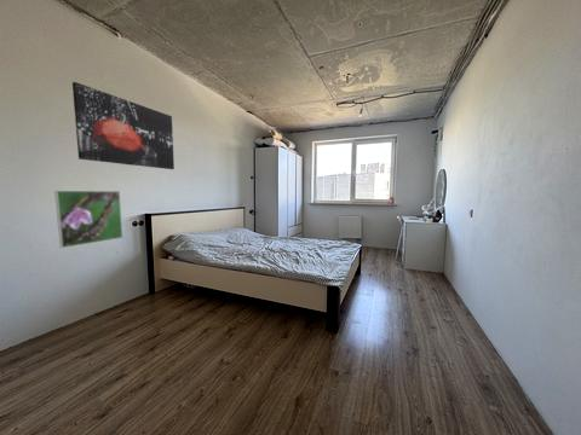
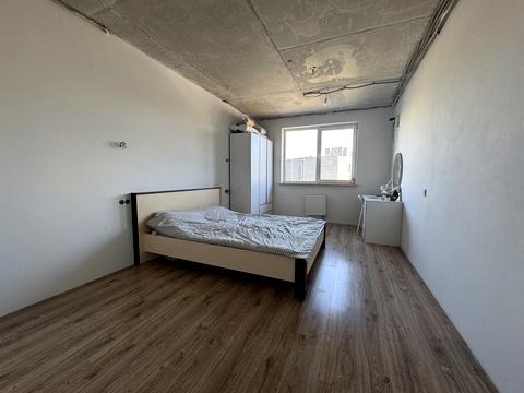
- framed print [53,190,123,249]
- wall art [71,81,176,170]
